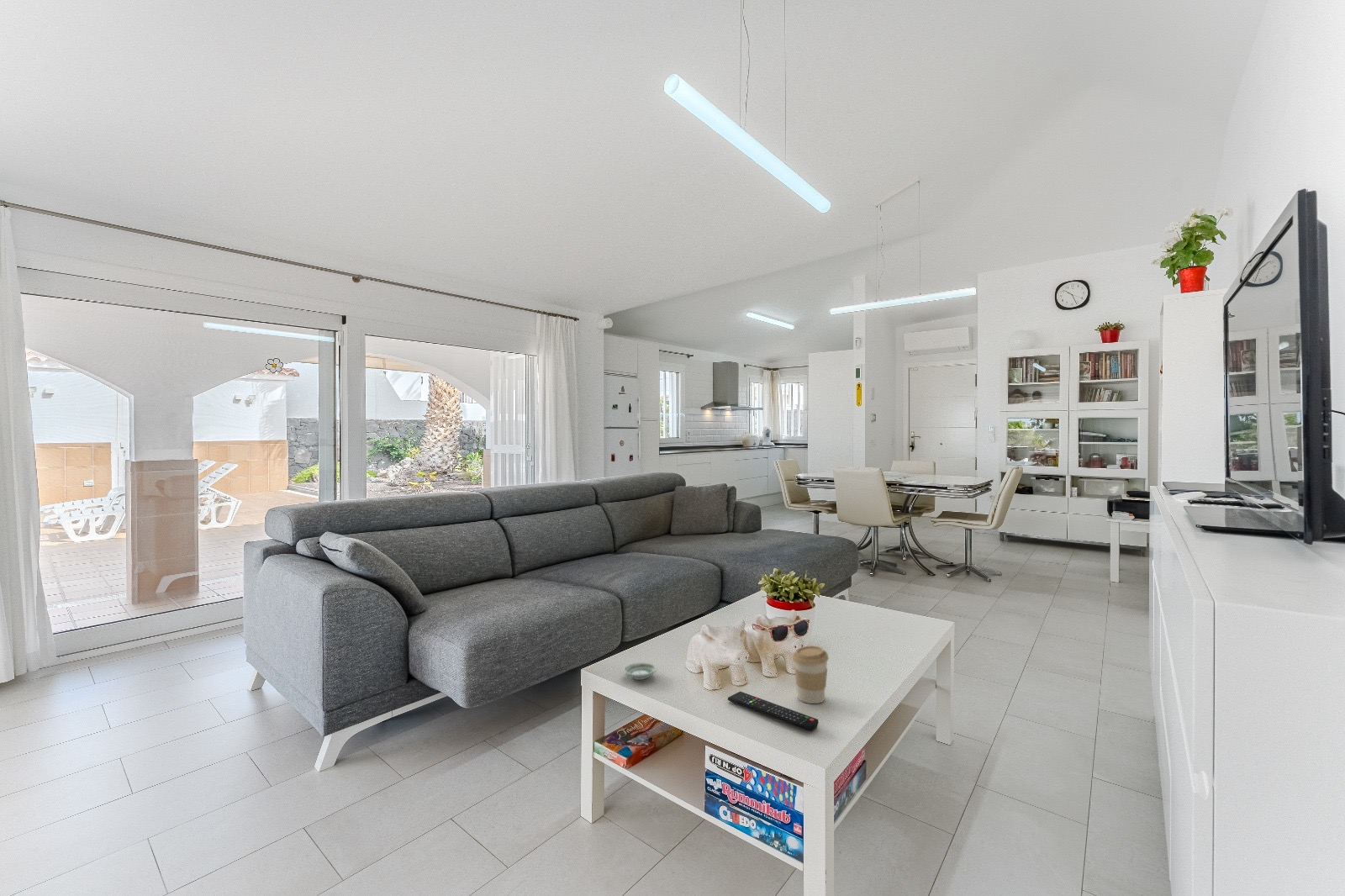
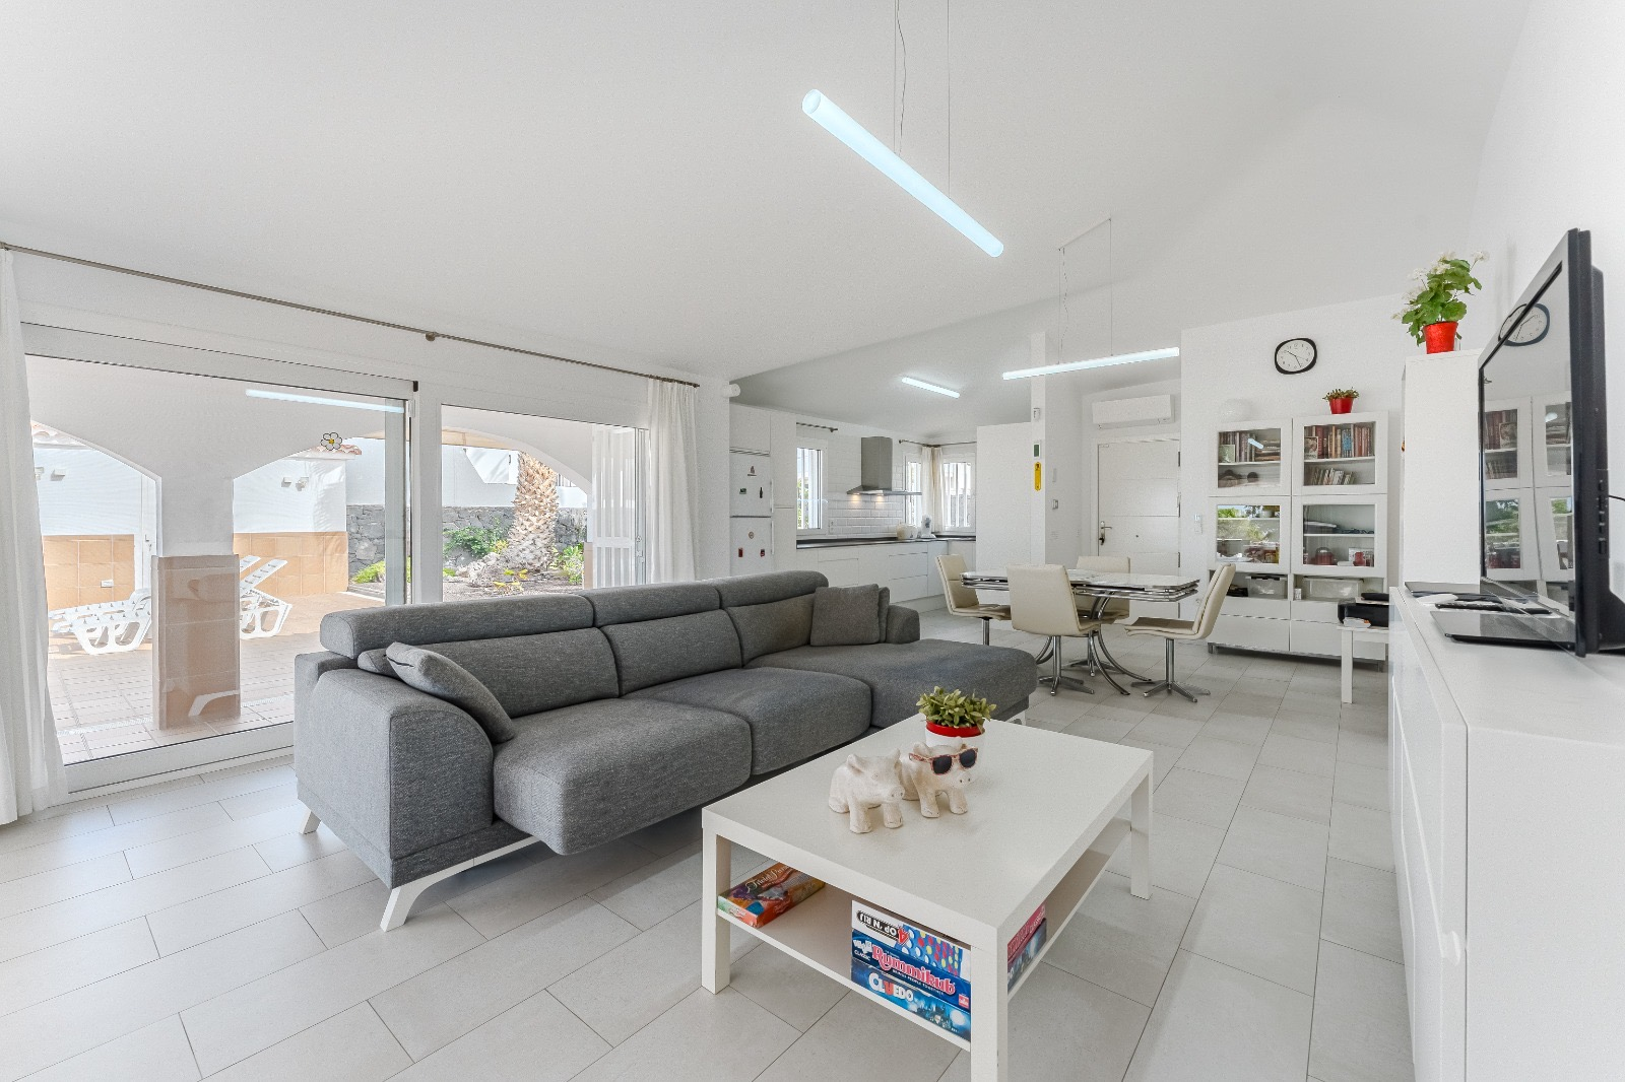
- coffee cup [792,645,830,704]
- remote control [727,690,819,732]
- saucer [623,661,657,681]
